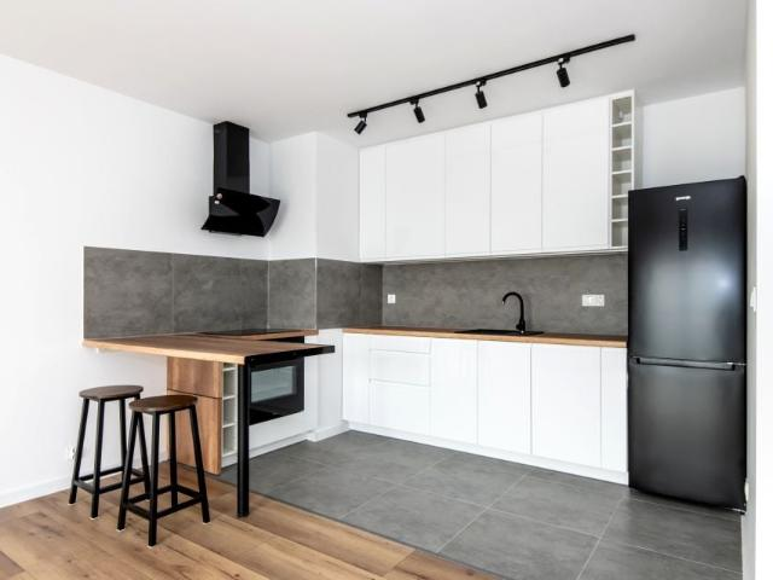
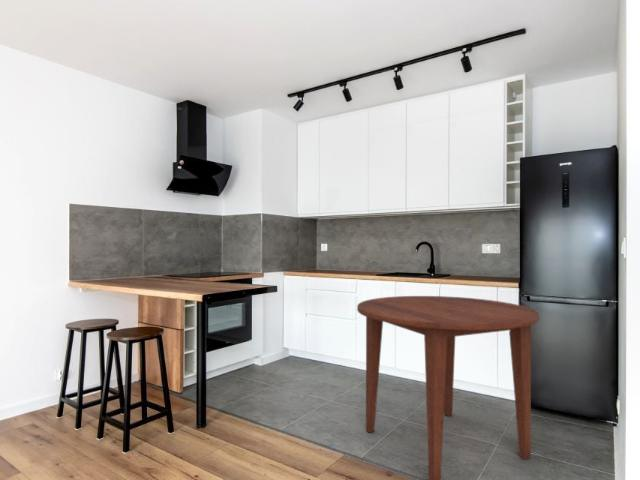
+ dining table [356,295,540,480]
